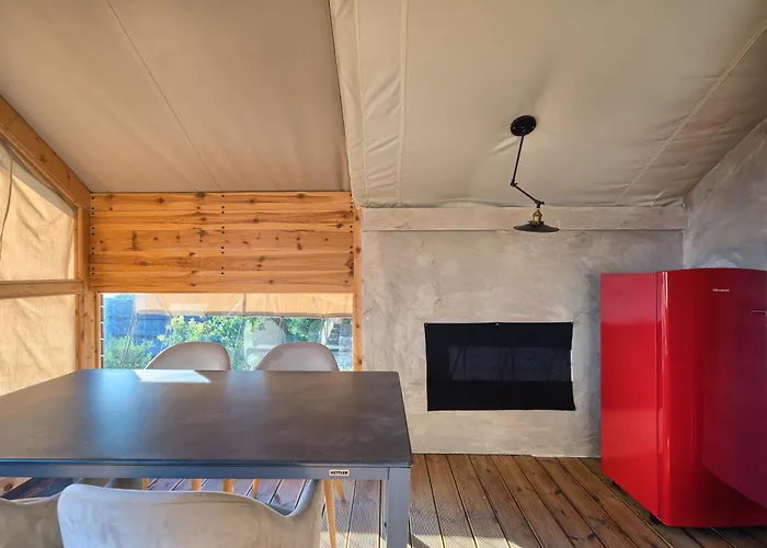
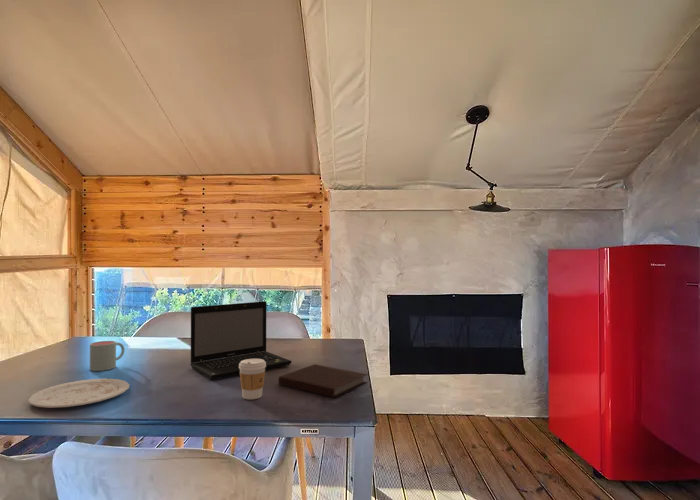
+ laptop [189,300,293,381]
+ mug [89,340,125,372]
+ coffee cup [239,359,266,400]
+ plate [27,378,130,409]
+ notebook [277,363,369,398]
